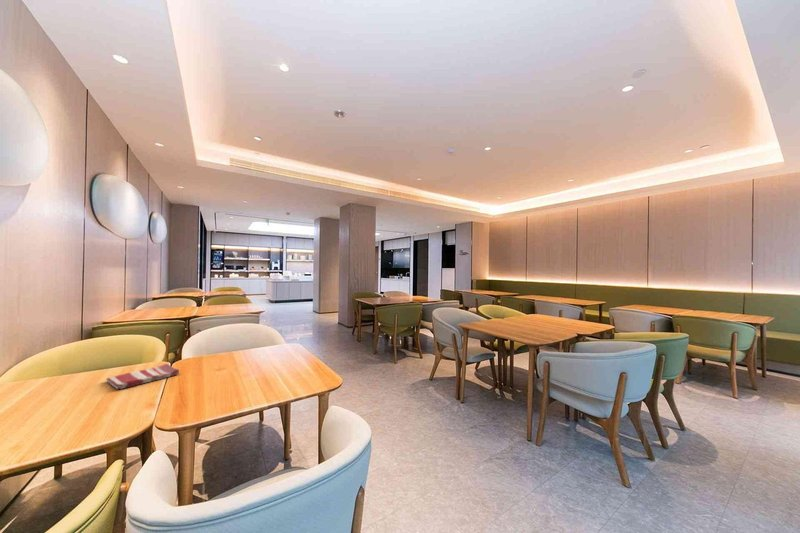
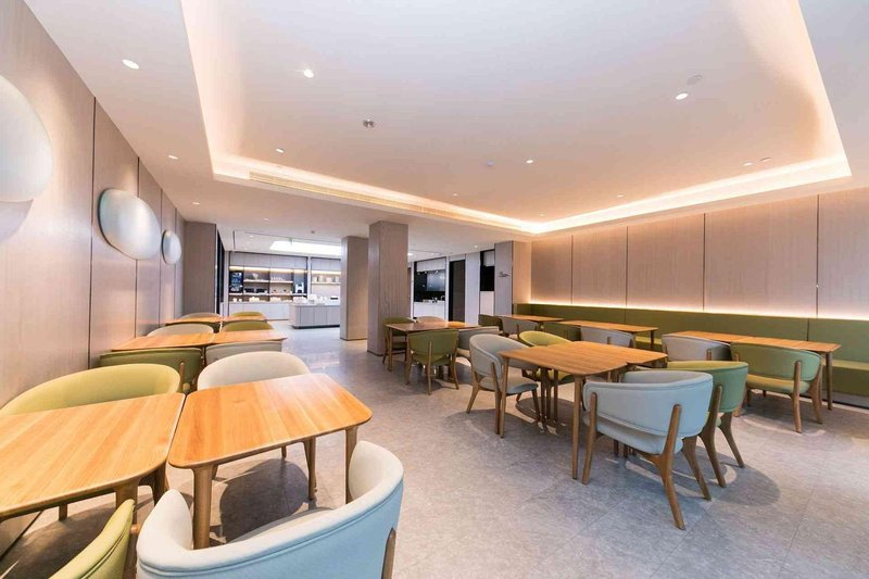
- dish towel [105,363,180,390]
